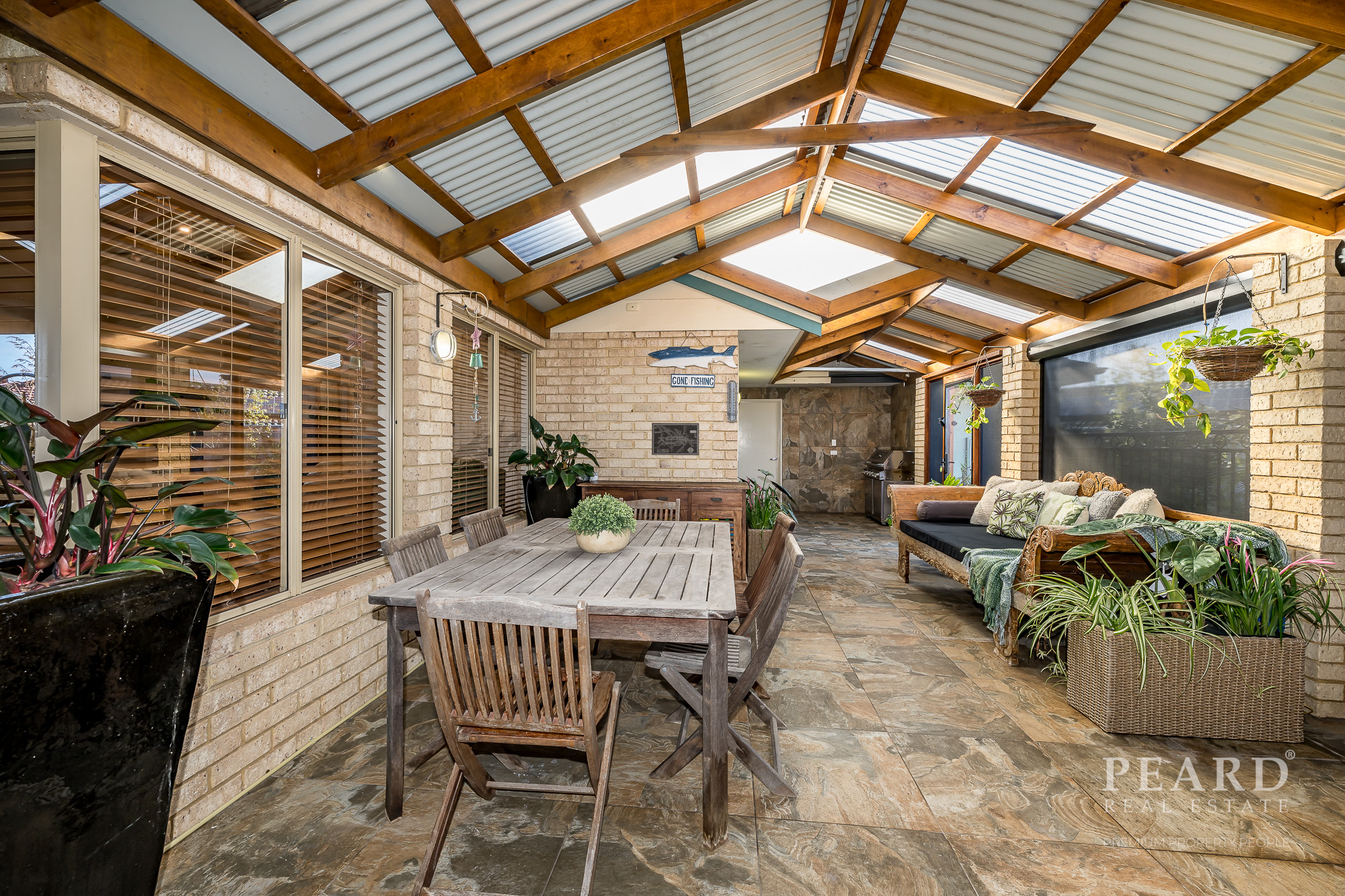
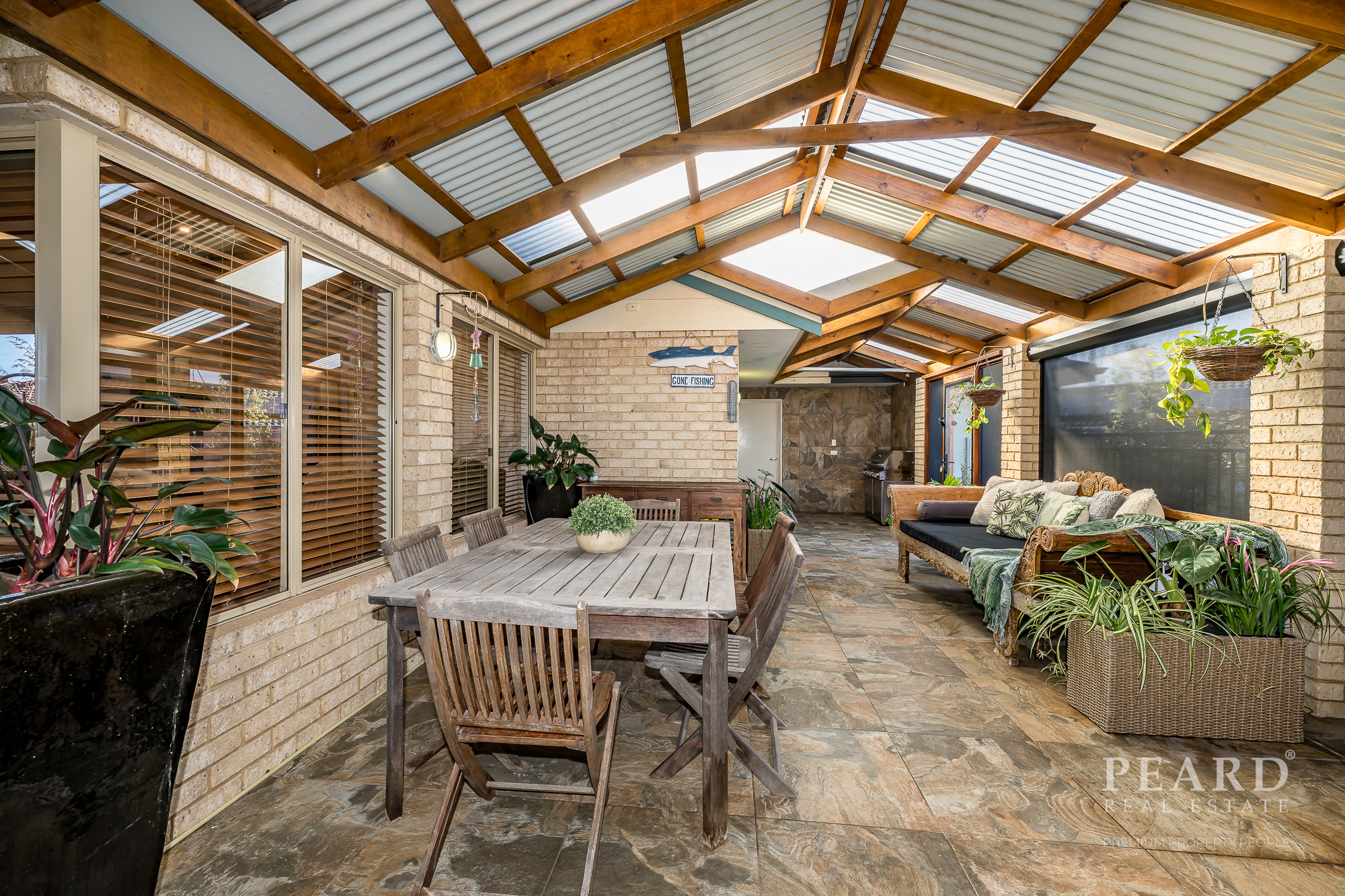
- wall art [651,422,699,456]
